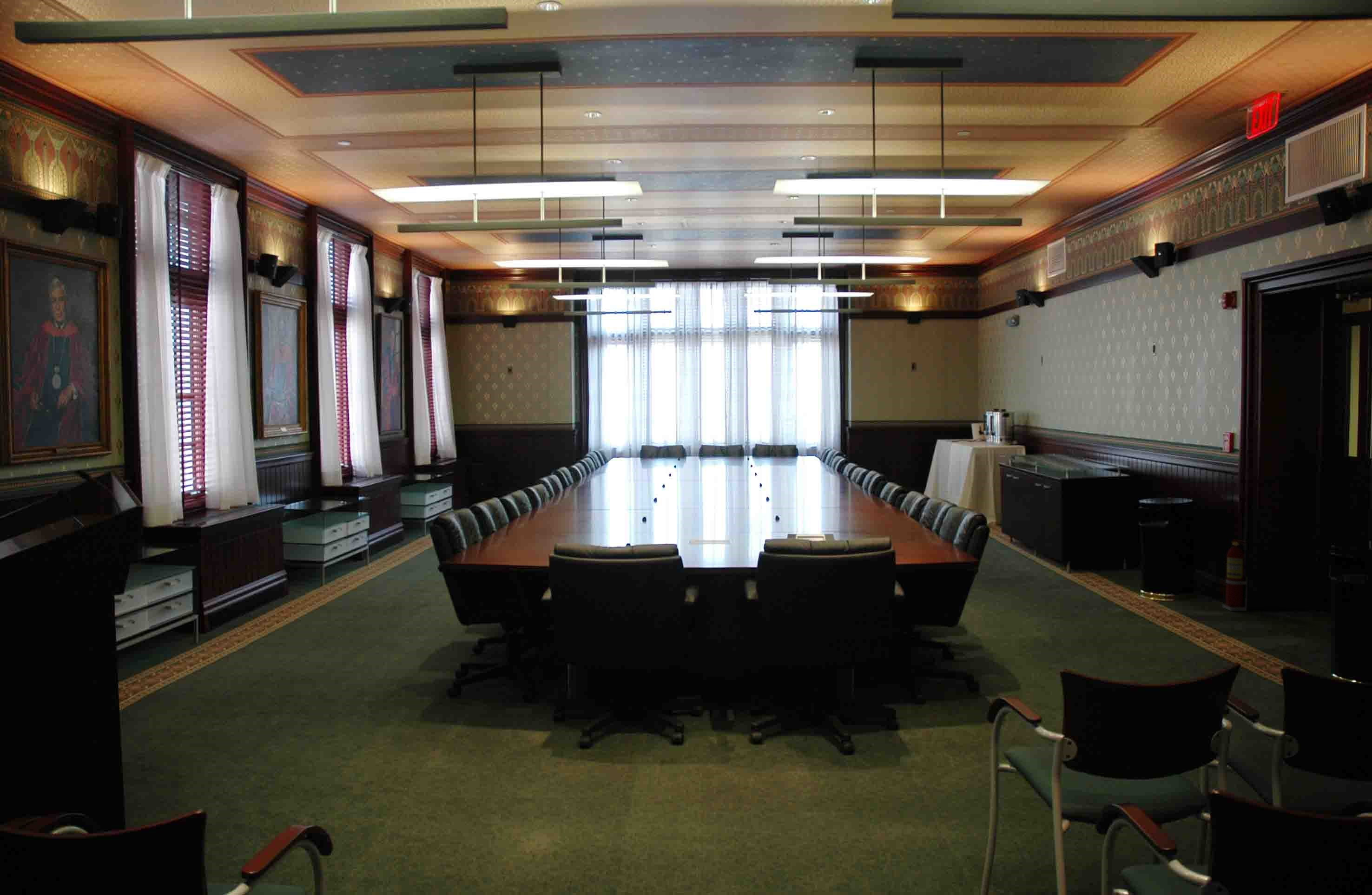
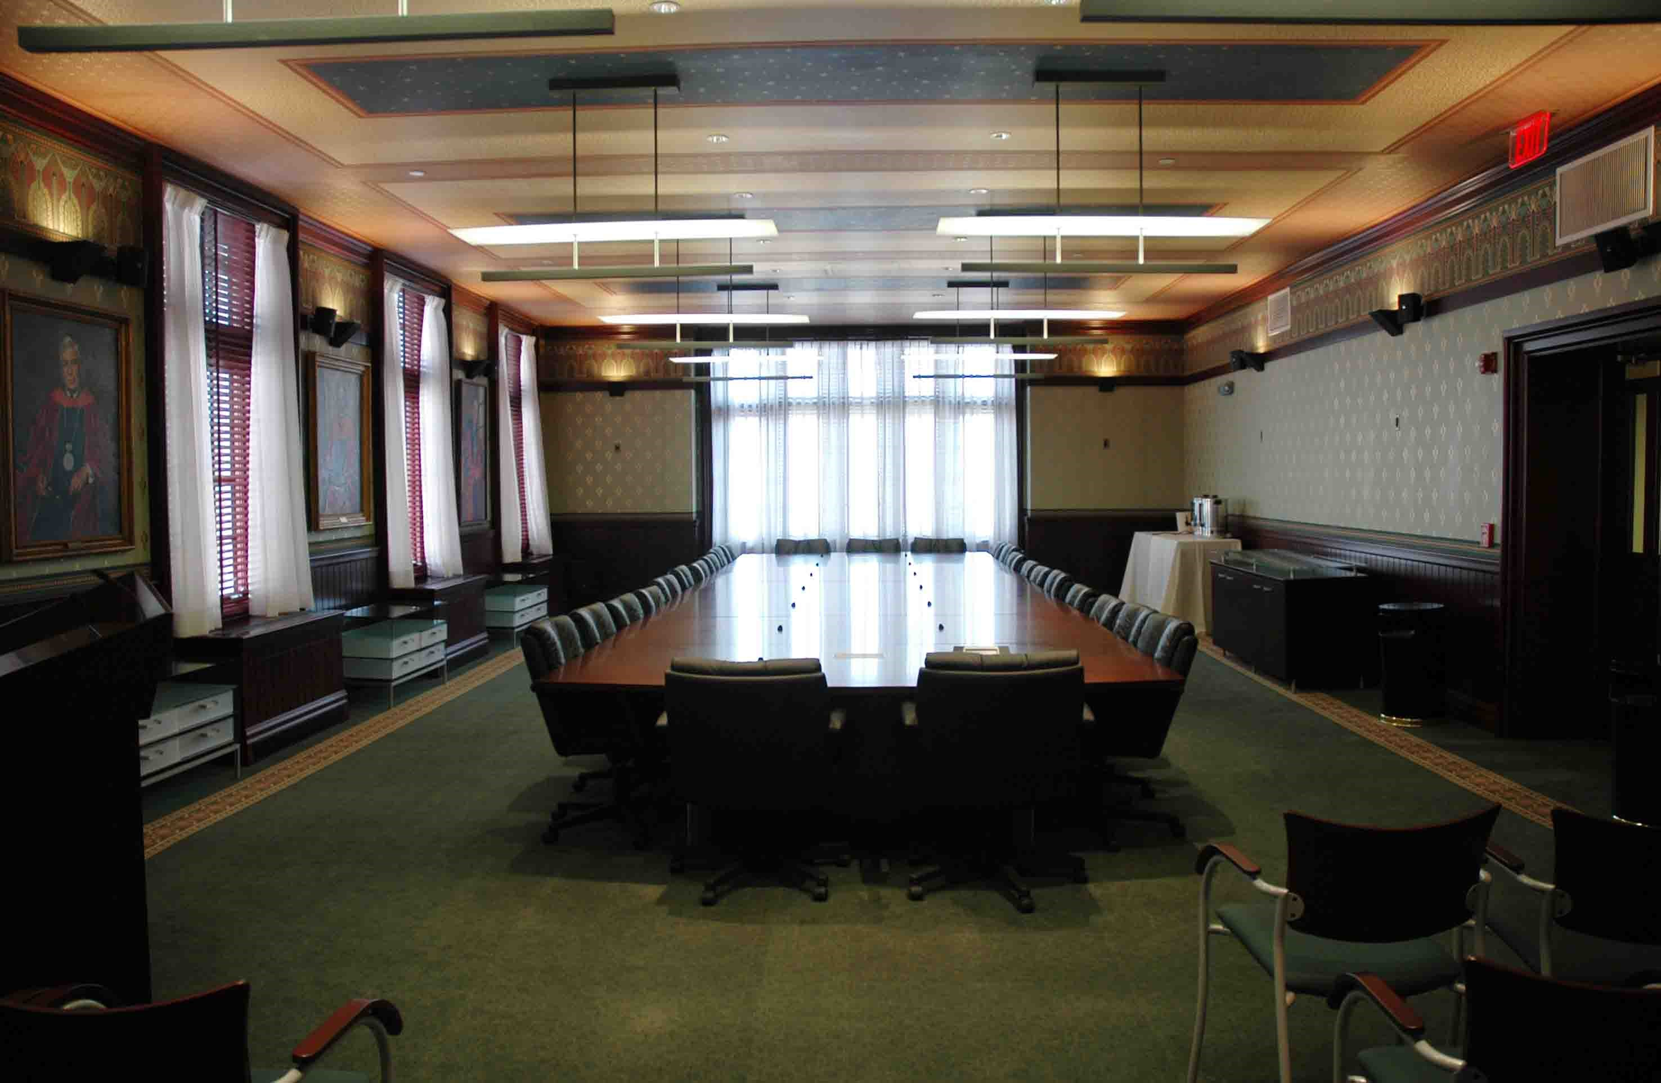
- fire extinguisher [1222,540,1247,612]
